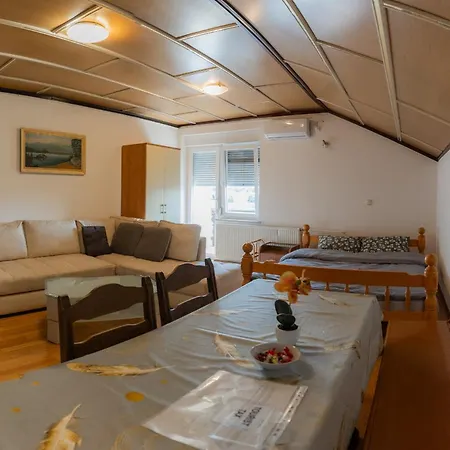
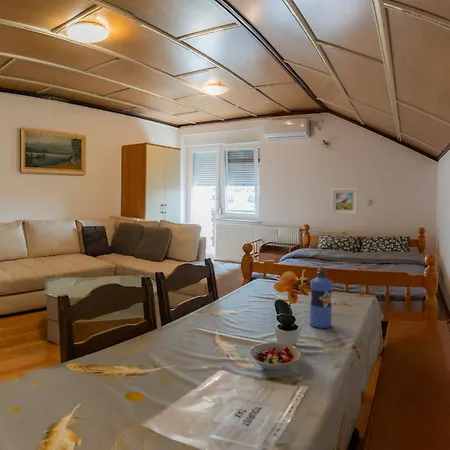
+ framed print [330,187,359,215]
+ water bottle [309,266,334,329]
